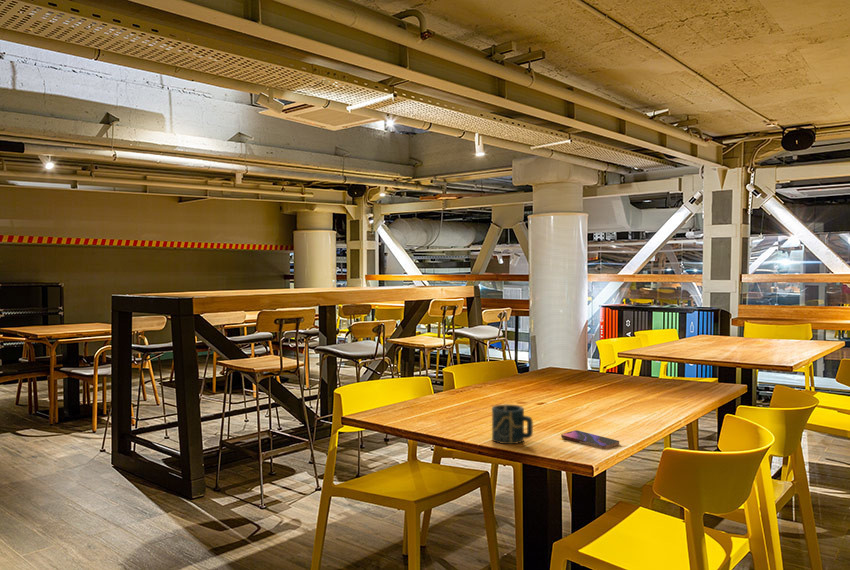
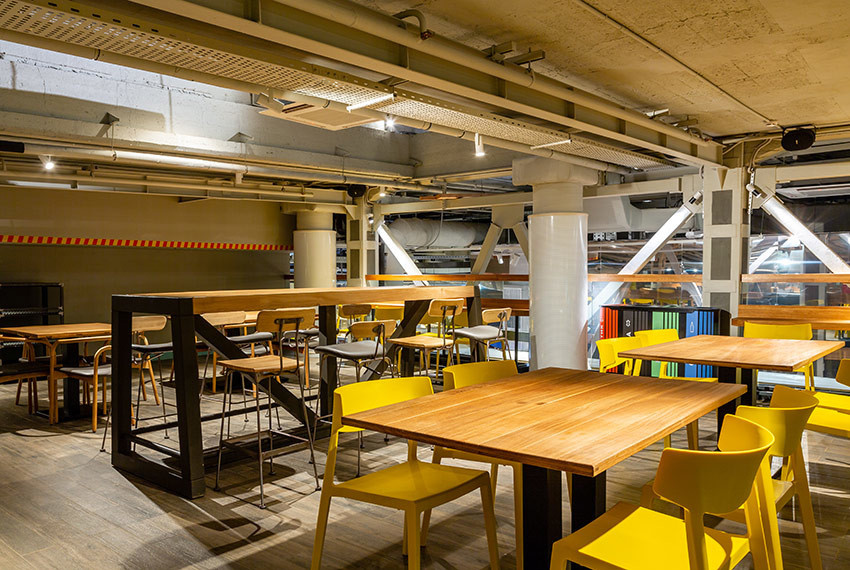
- smartphone [560,429,620,450]
- cup [491,403,534,445]
